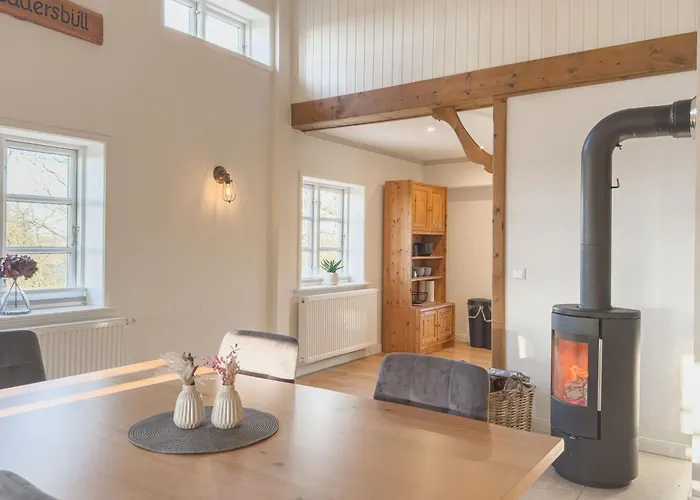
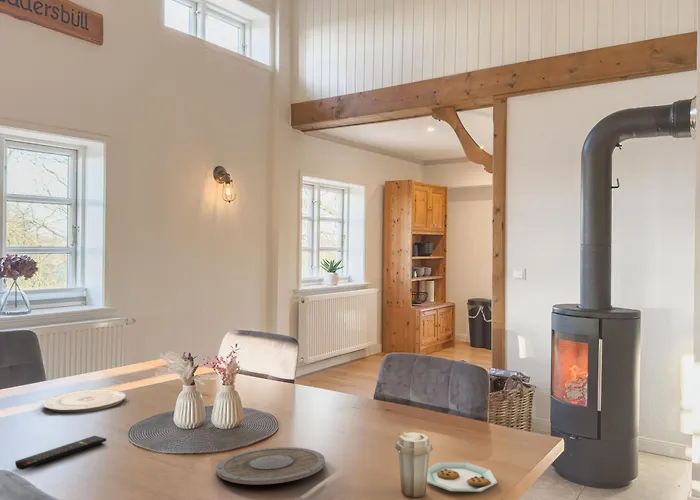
+ plate [394,431,498,498]
+ plate [42,389,127,413]
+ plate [216,446,326,485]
+ remote control [14,435,107,471]
